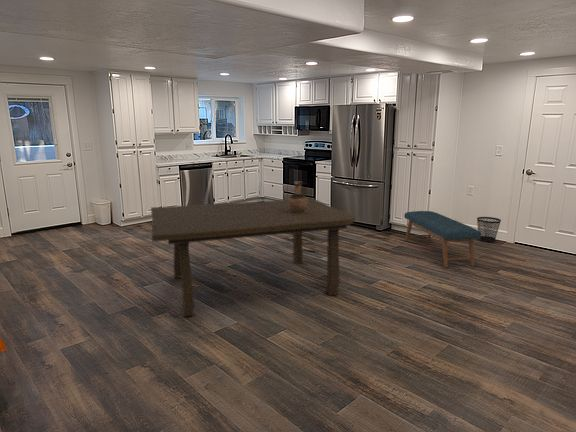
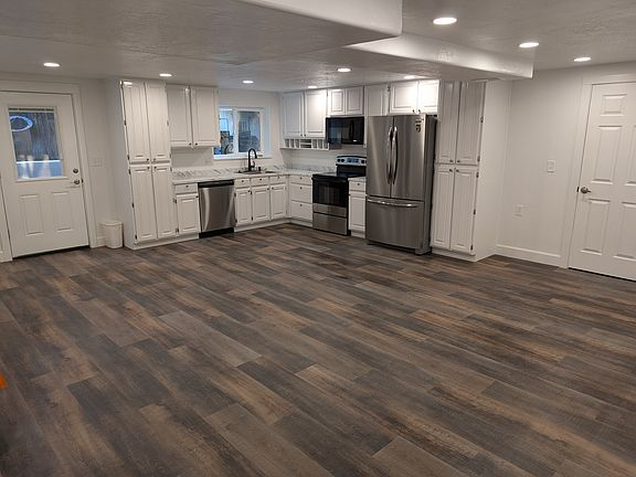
- bench [403,210,481,268]
- ceramic jug [287,180,307,213]
- dining table [150,197,356,318]
- wastebasket [476,216,502,243]
